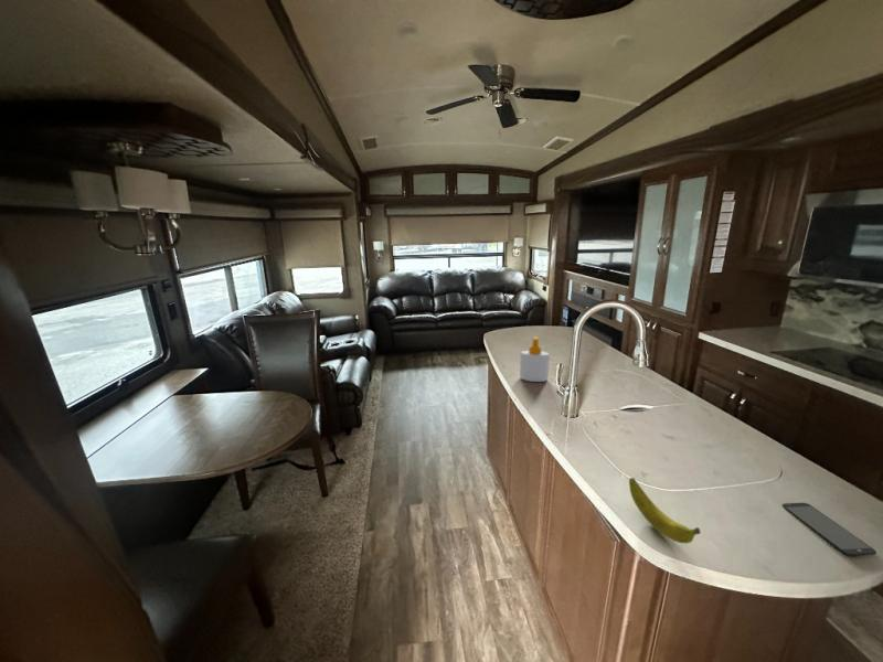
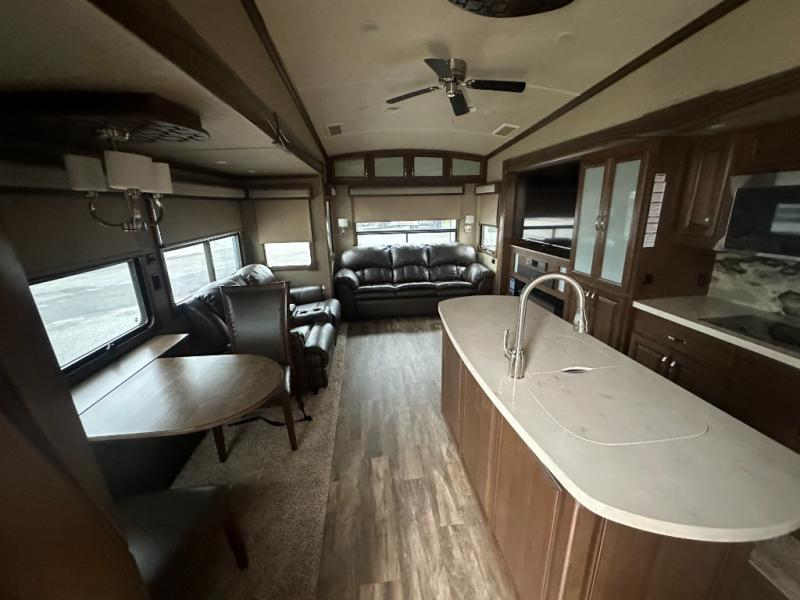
- soap bottle [519,335,551,383]
- banana [628,477,702,544]
- smartphone [781,502,877,556]
